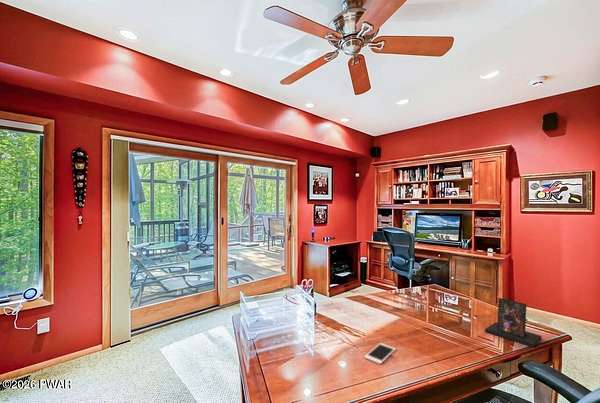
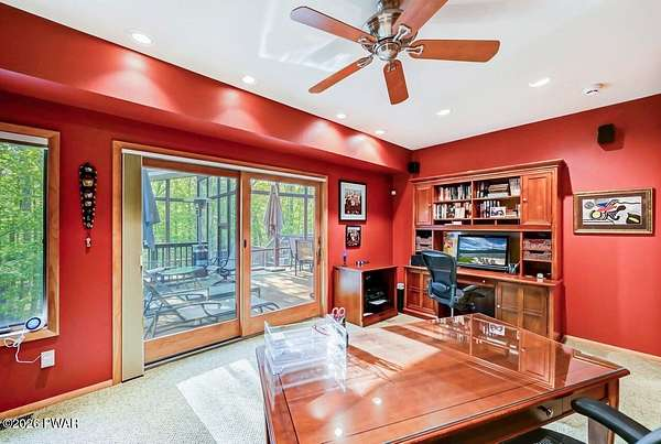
- cell phone [363,342,397,365]
- photo frame [484,297,543,348]
